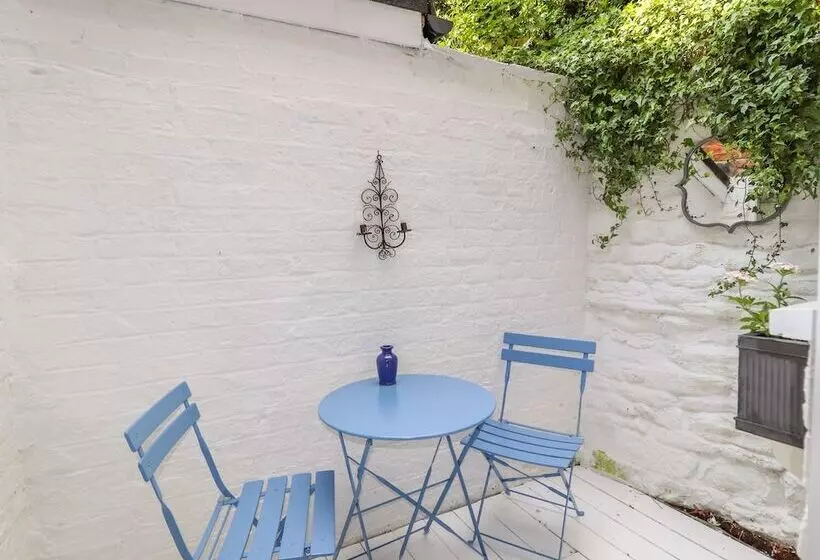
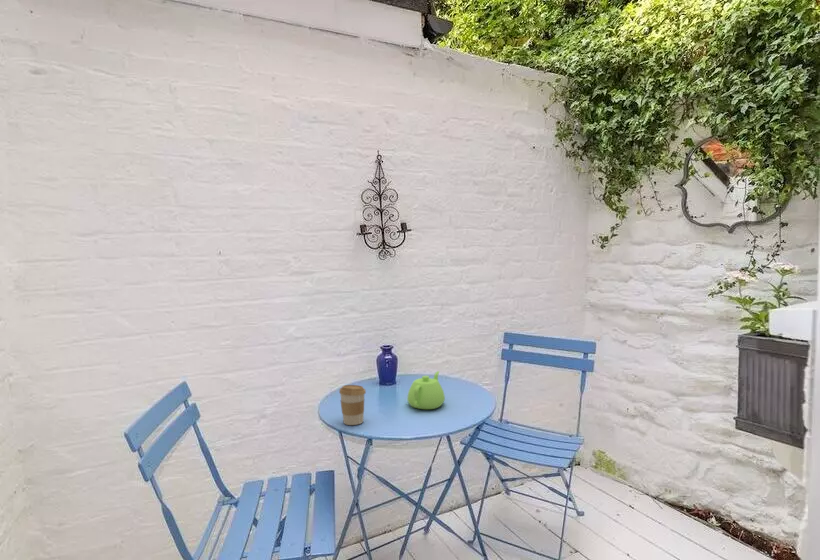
+ teapot [406,370,446,410]
+ coffee cup [338,384,367,426]
